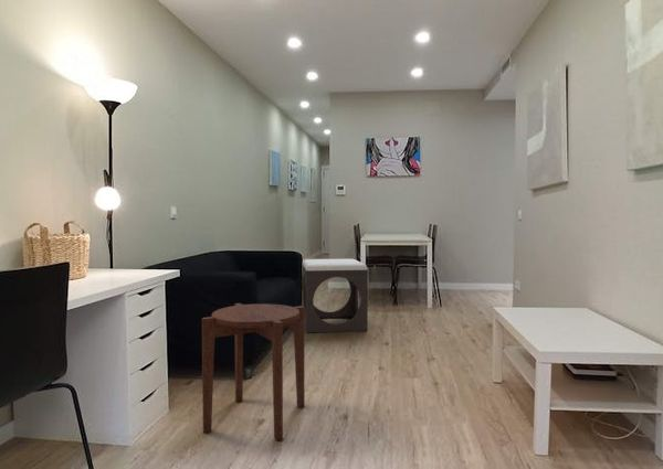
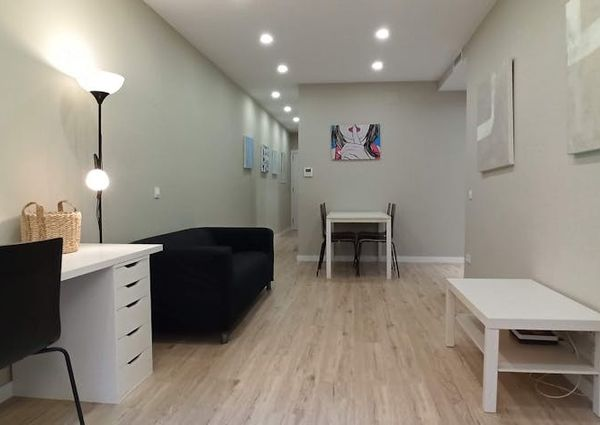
- side table [201,302,306,441]
- footstool [302,258,369,333]
